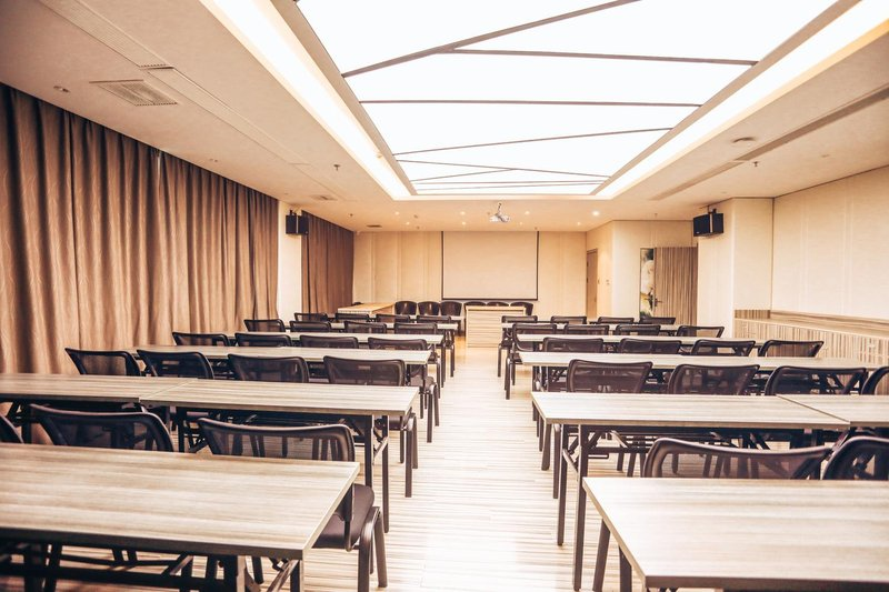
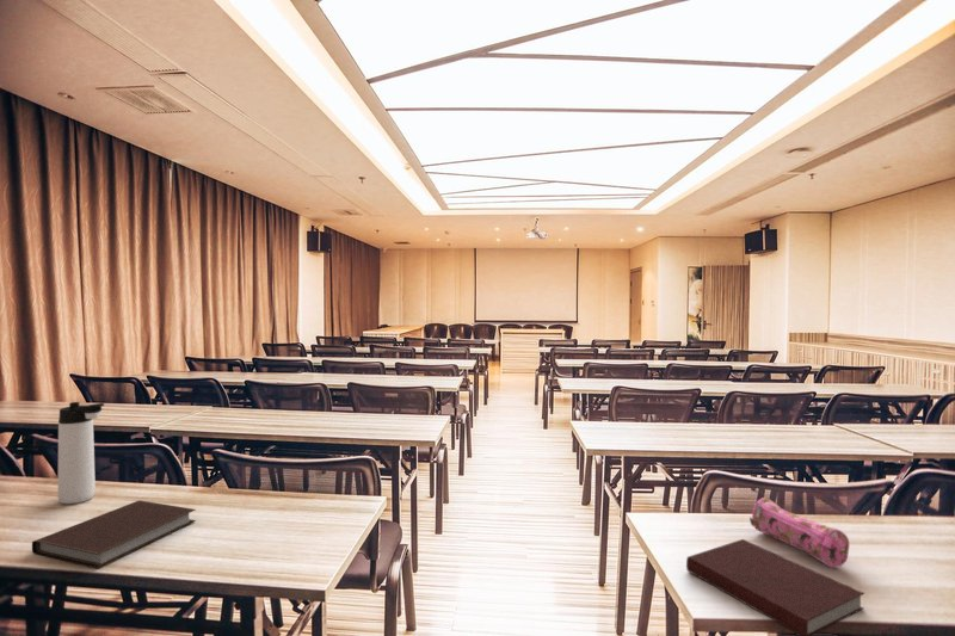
+ notebook [685,538,865,636]
+ pencil case [748,496,850,569]
+ notebook [31,500,197,569]
+ thermos bottle [56,401,105,505]
